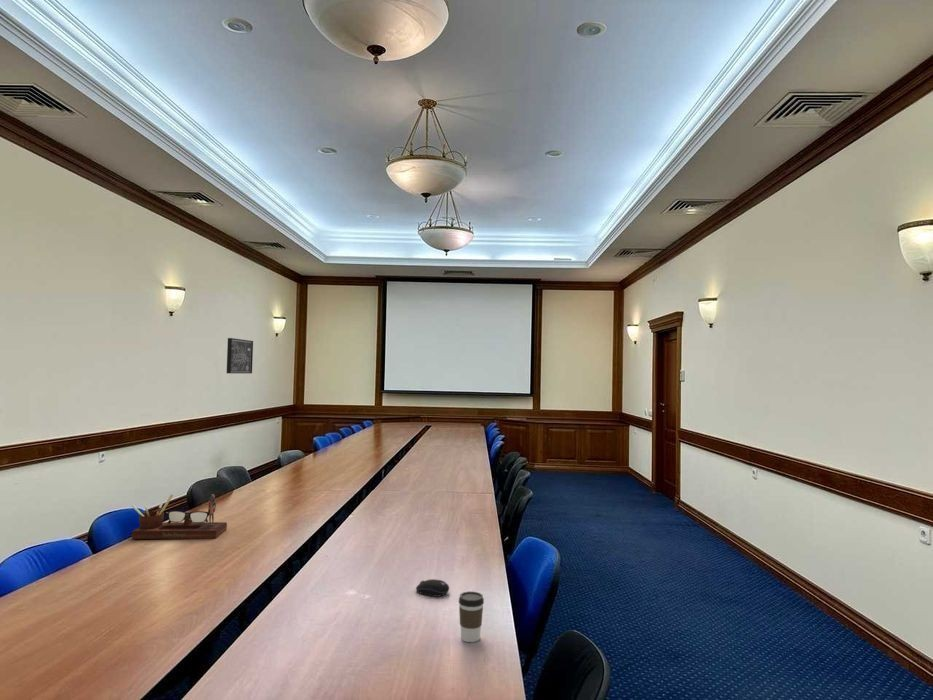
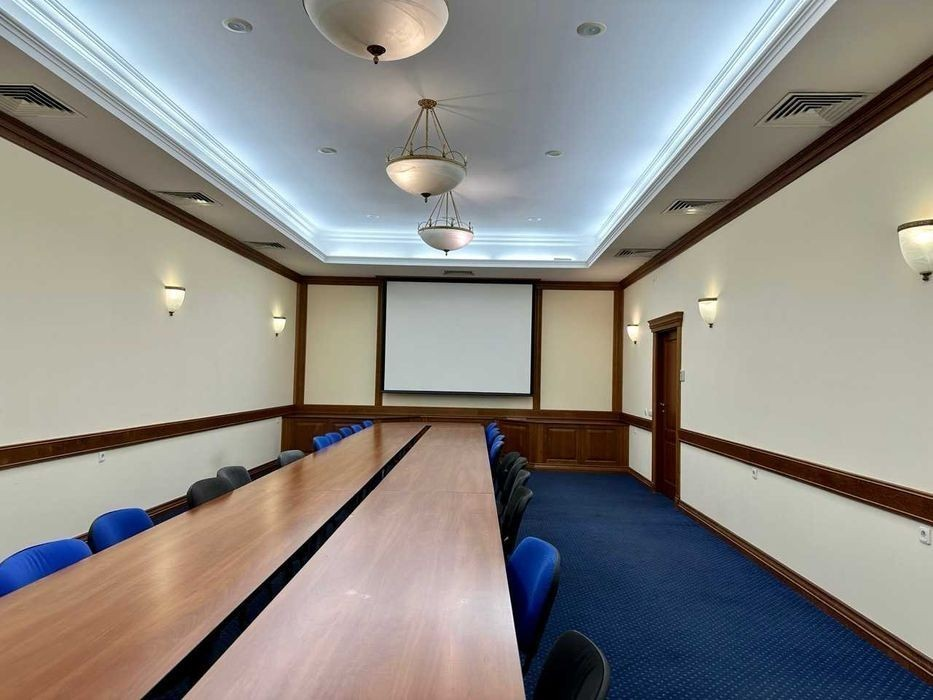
- computer mouse [415,578,450,598]
- desk organizer [130,494,228,540]
- coffee cup [458,590,485,643]
- wall art [226,337,254,374]
